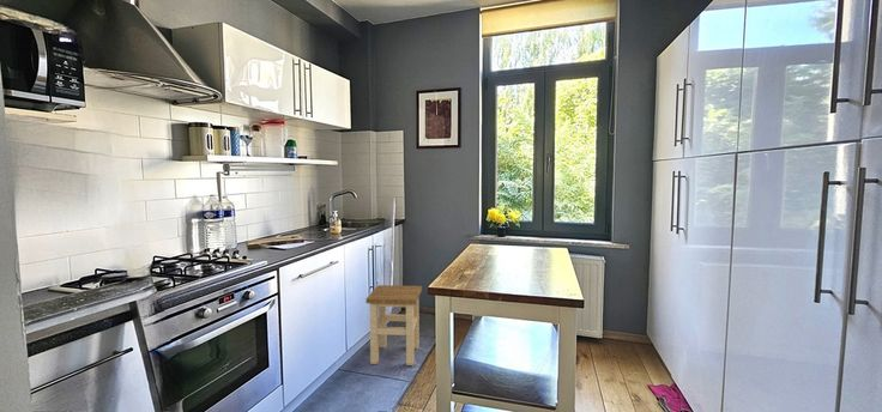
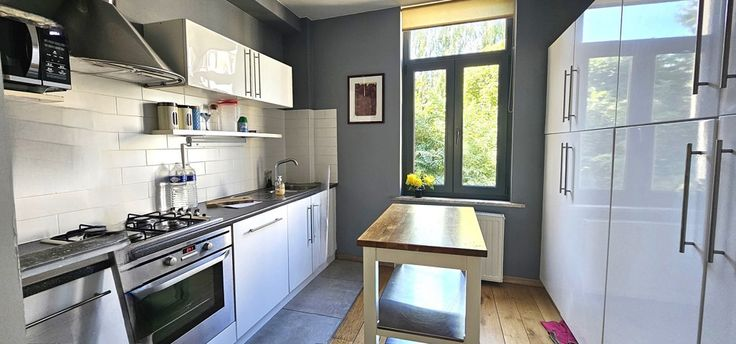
- stool [364,284,423,366]
